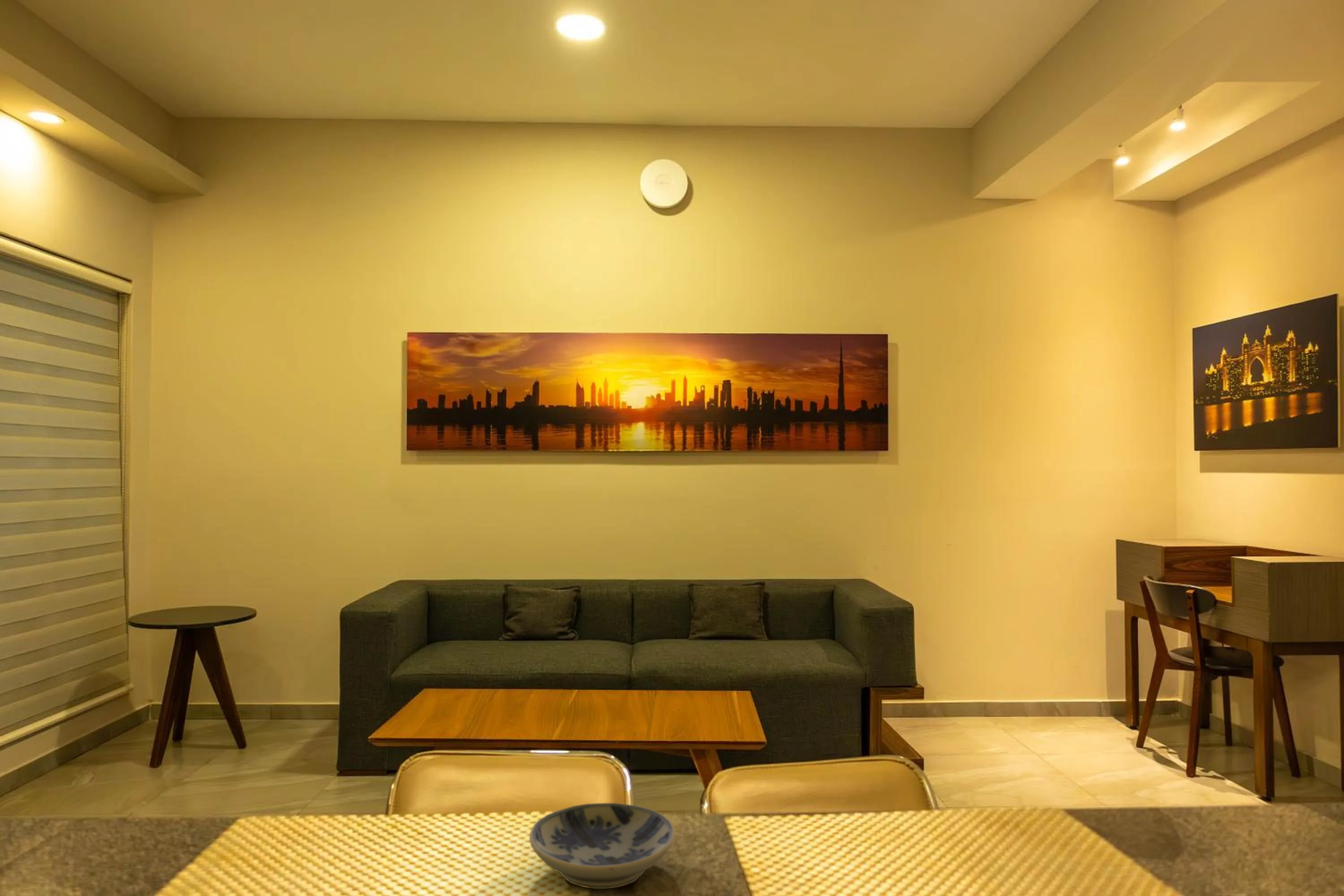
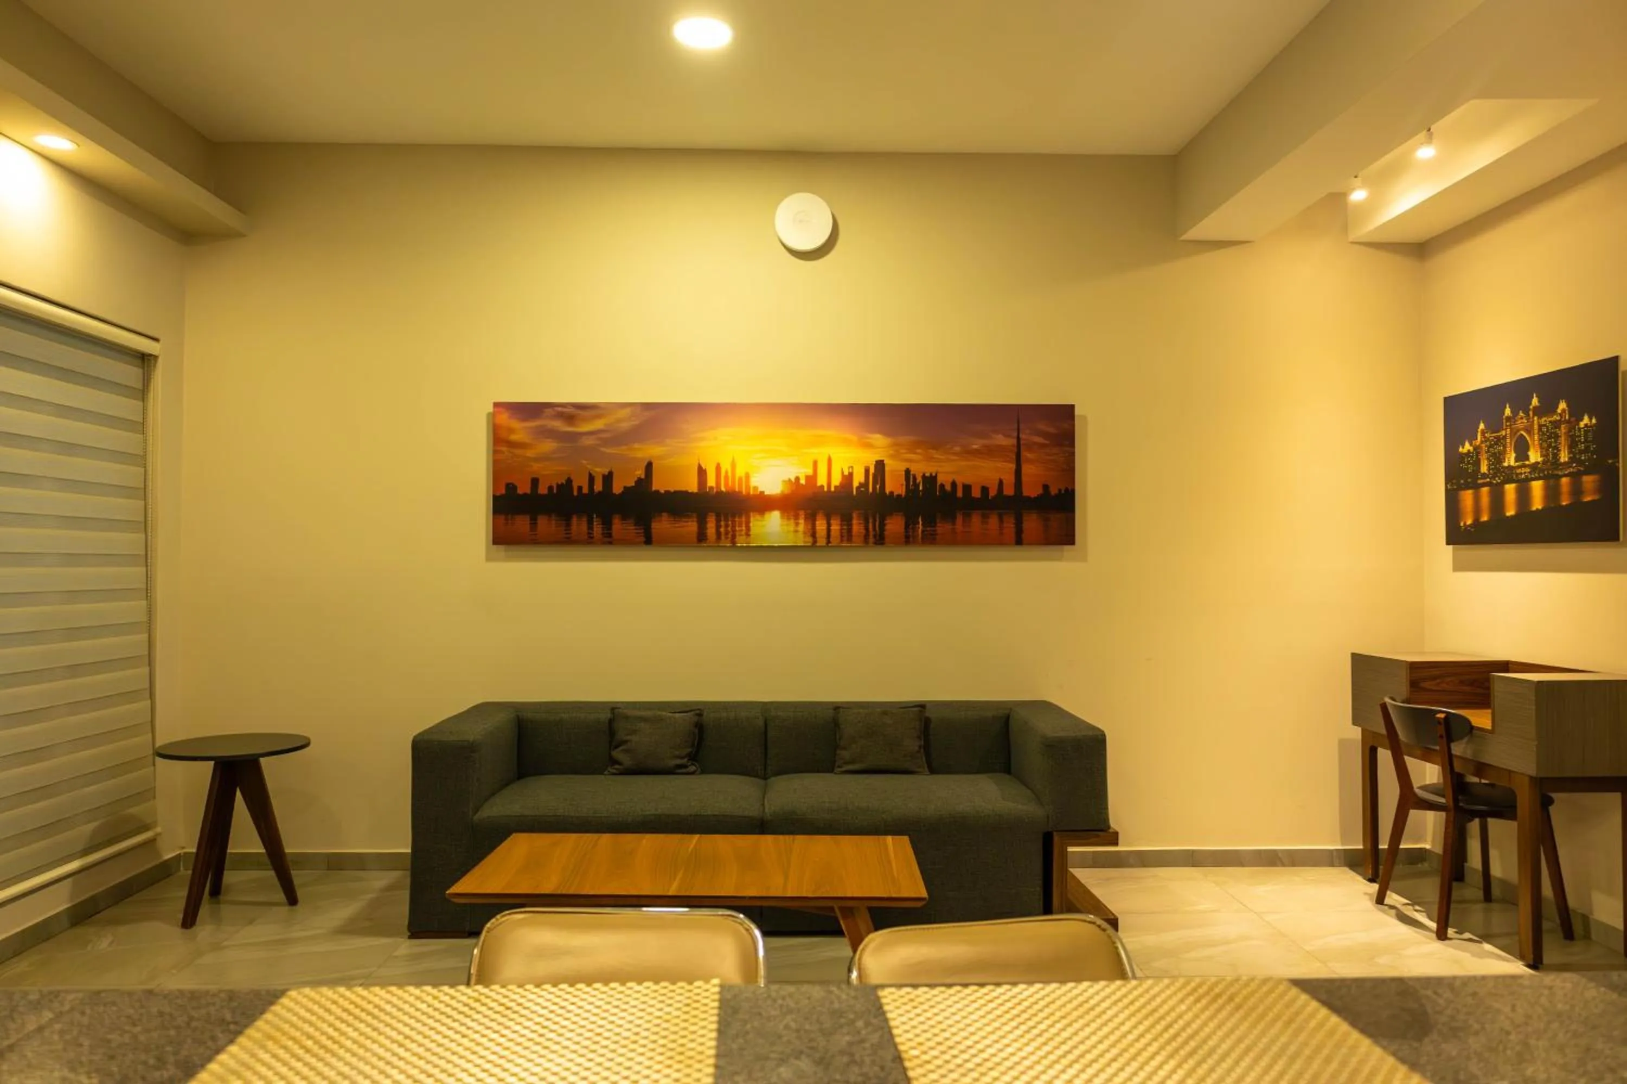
- bowl [529,802,676,889]
